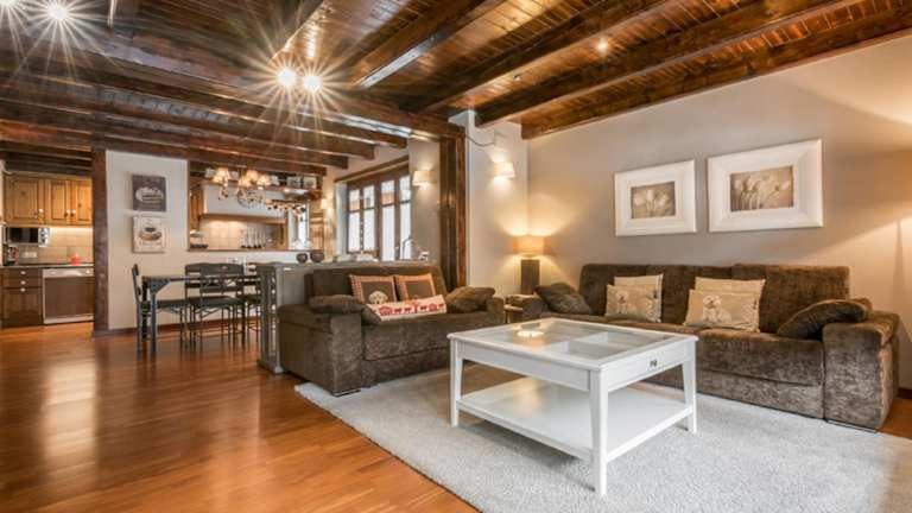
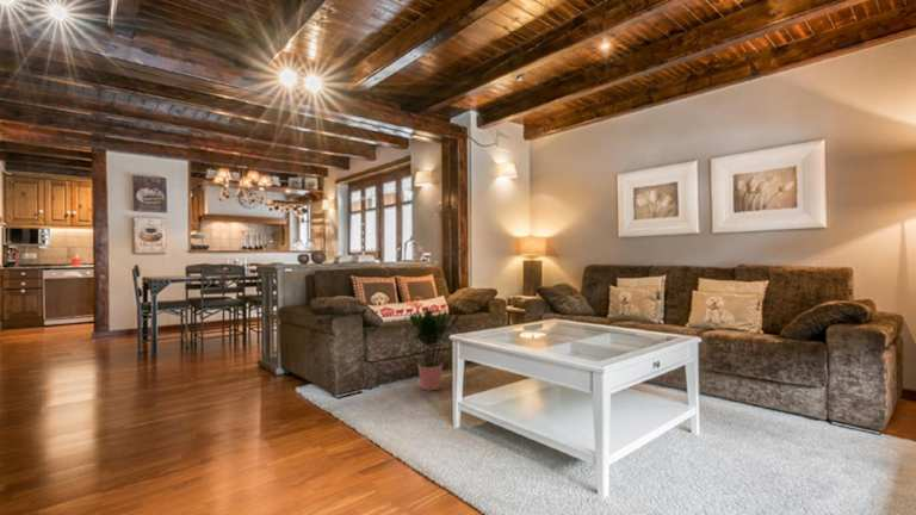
+ potted plant [408,306,462,392]
